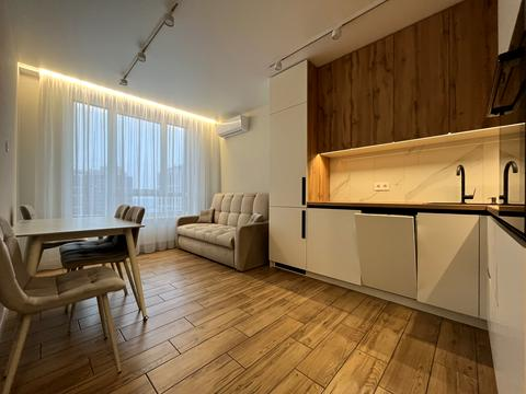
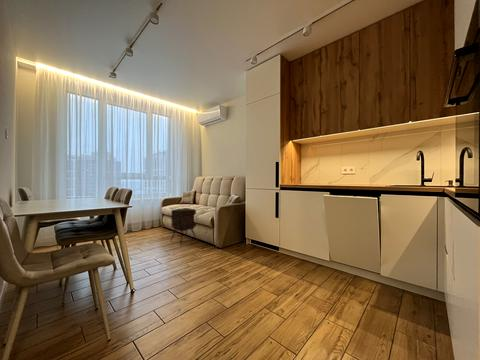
+ side table [169,207,199,247]
